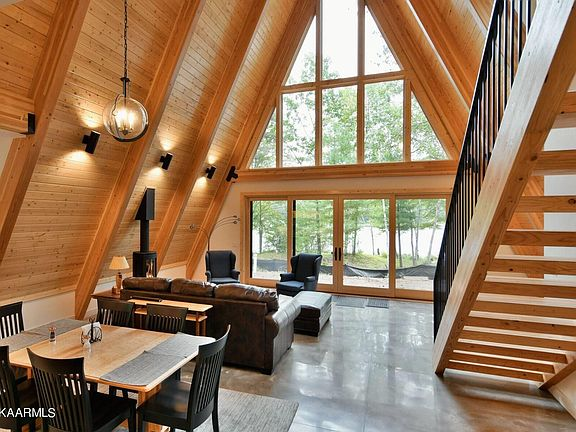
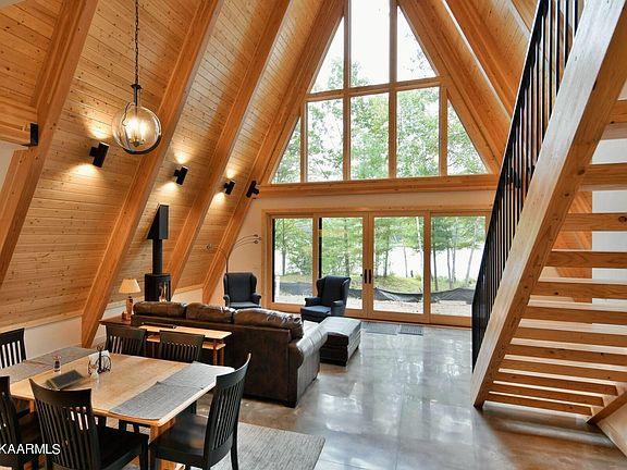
+ notepad [45,368,86,391]
